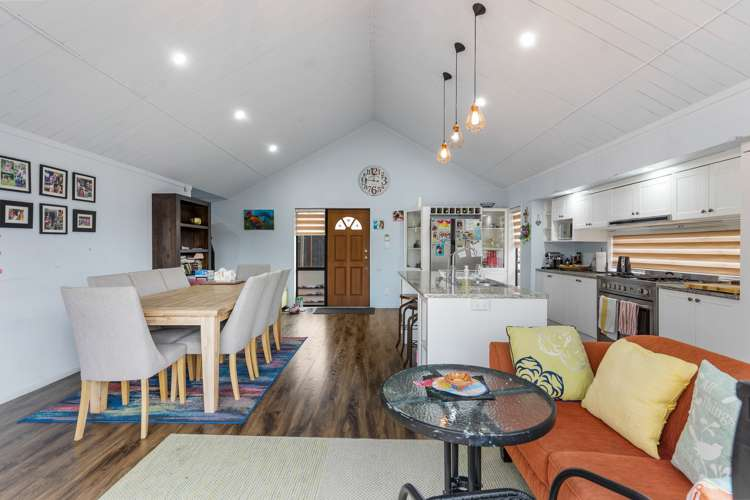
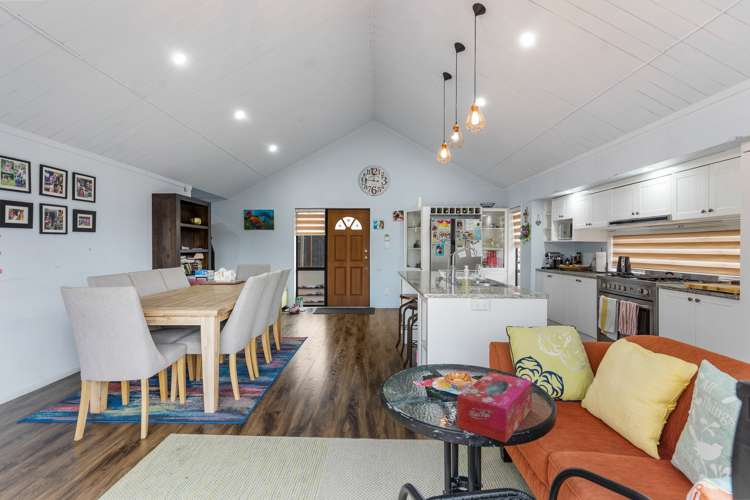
+ tissue box [456,371,533,444]
